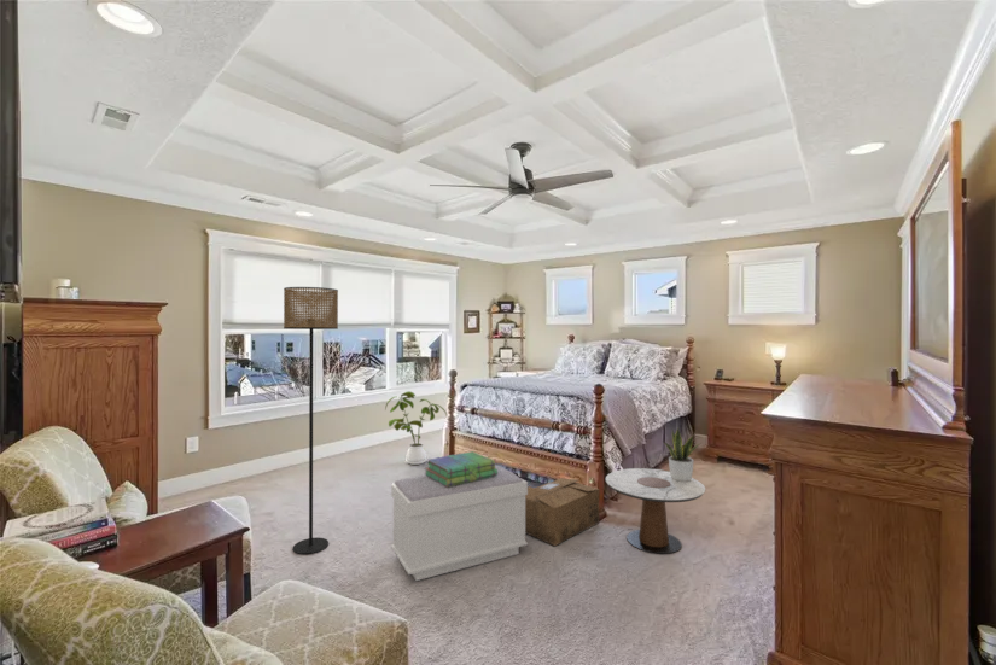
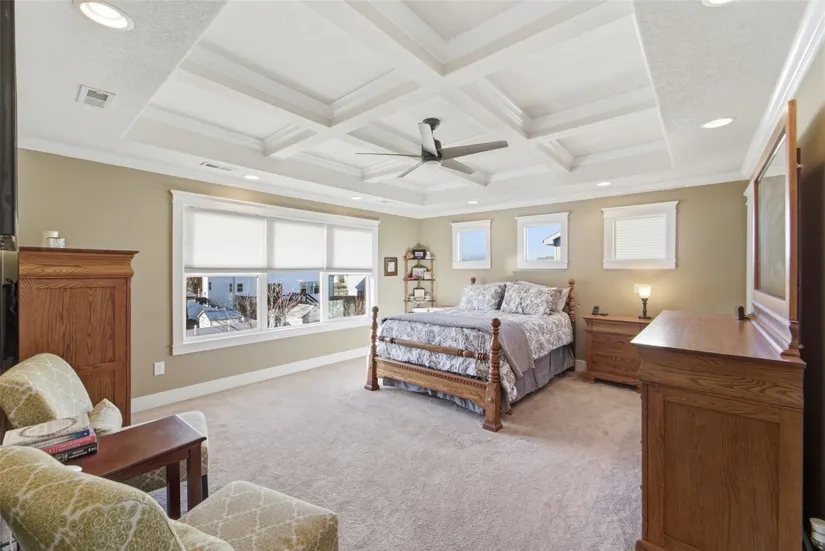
- stack of books [424,450,497,486]
- side table [605,467,706,555]
- house plant [384,390,448,466]
- floor lamp [283,286,339,555]
- cardboard box [525,477,601,547]
- bench [390,465,529,582]
- potted plant [663,427,701,482]
